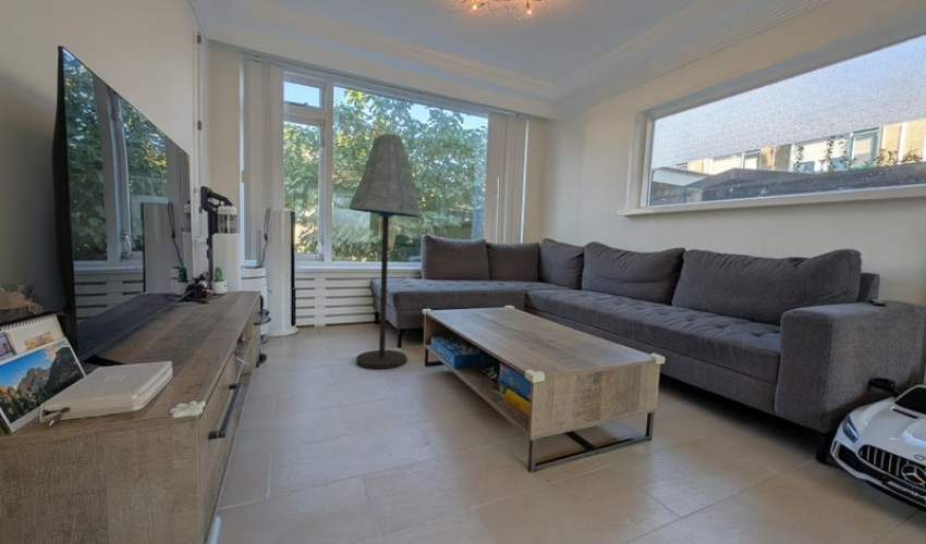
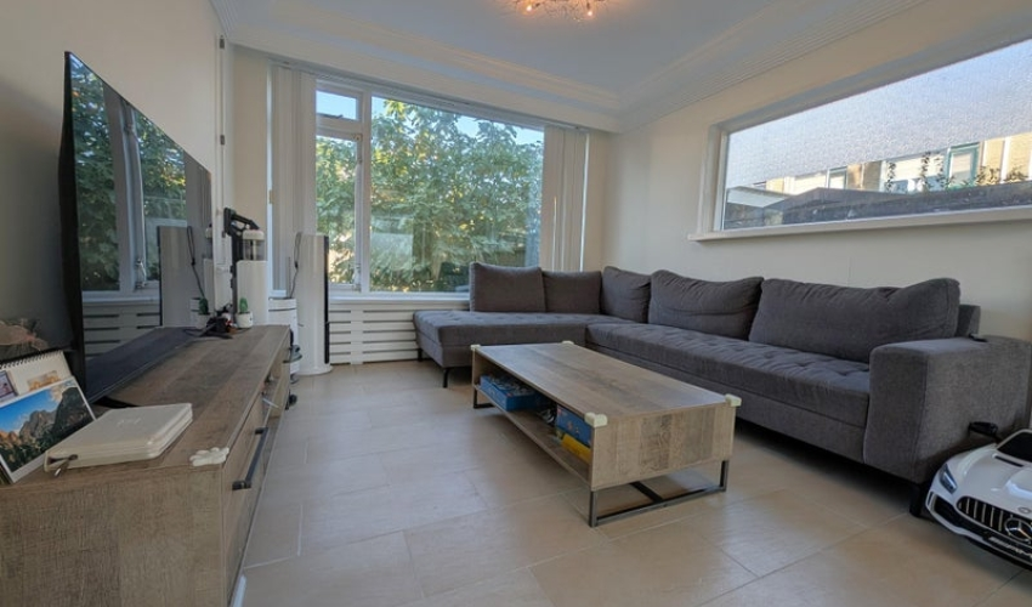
- floor lamp [348,133,423,370]
